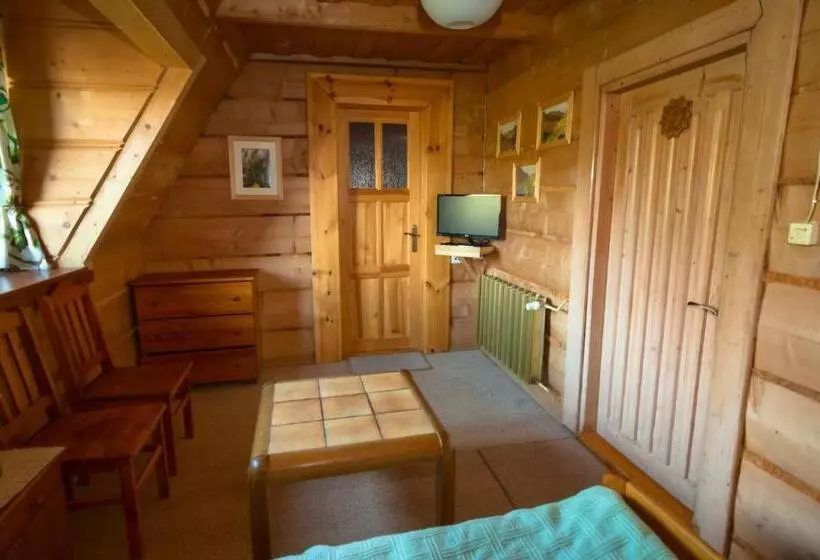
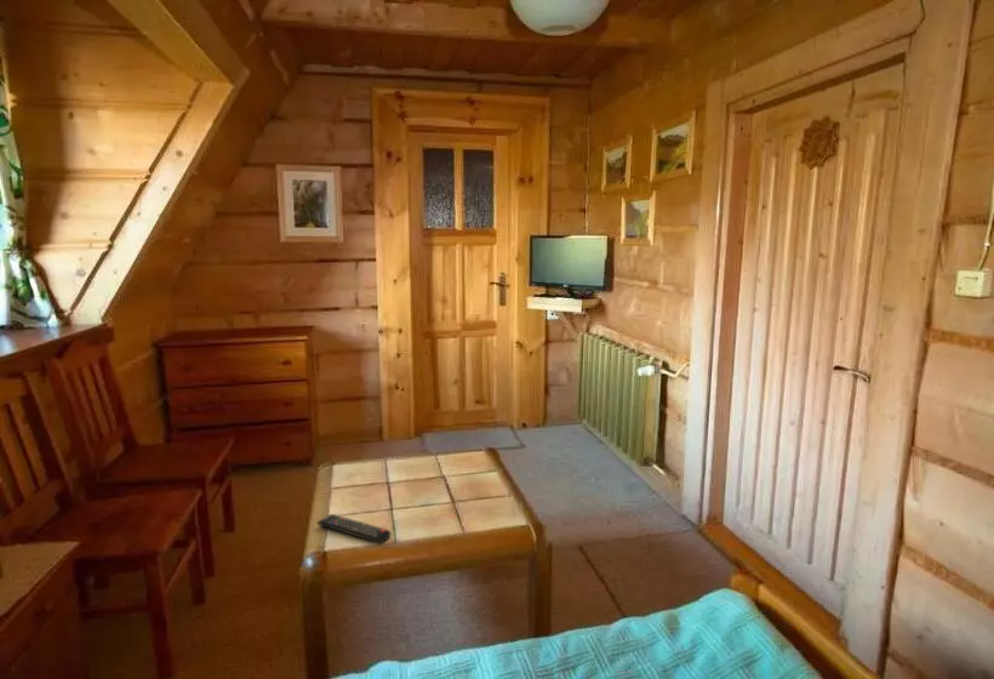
+ remote control [316,513,392,544]
